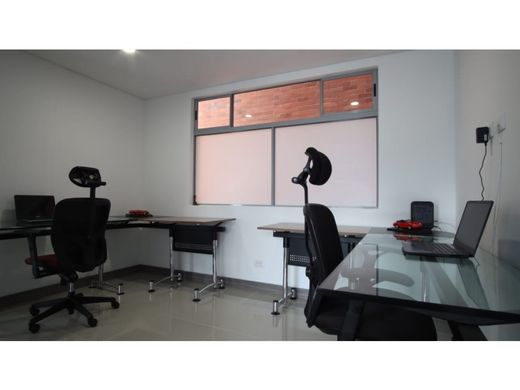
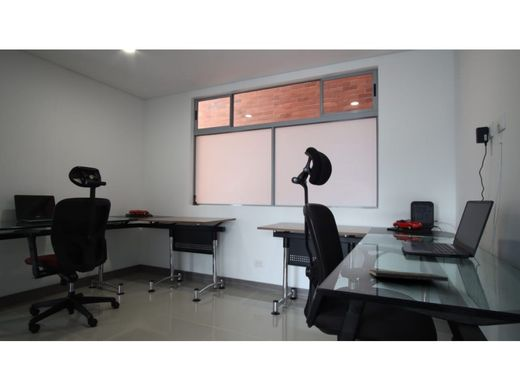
+ notepad [368,269,451,291]
